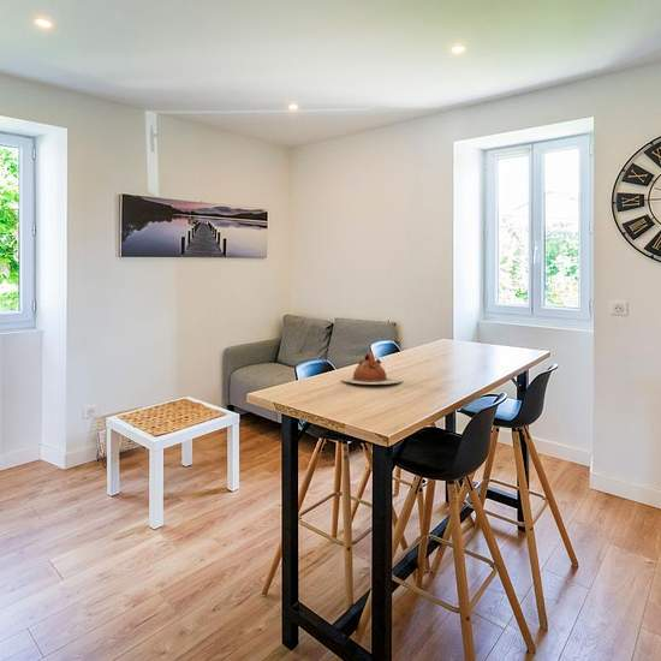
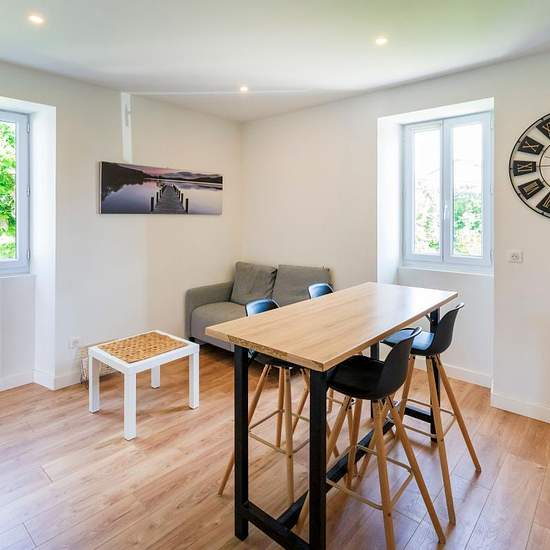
- teapot [340,351,404,386]
